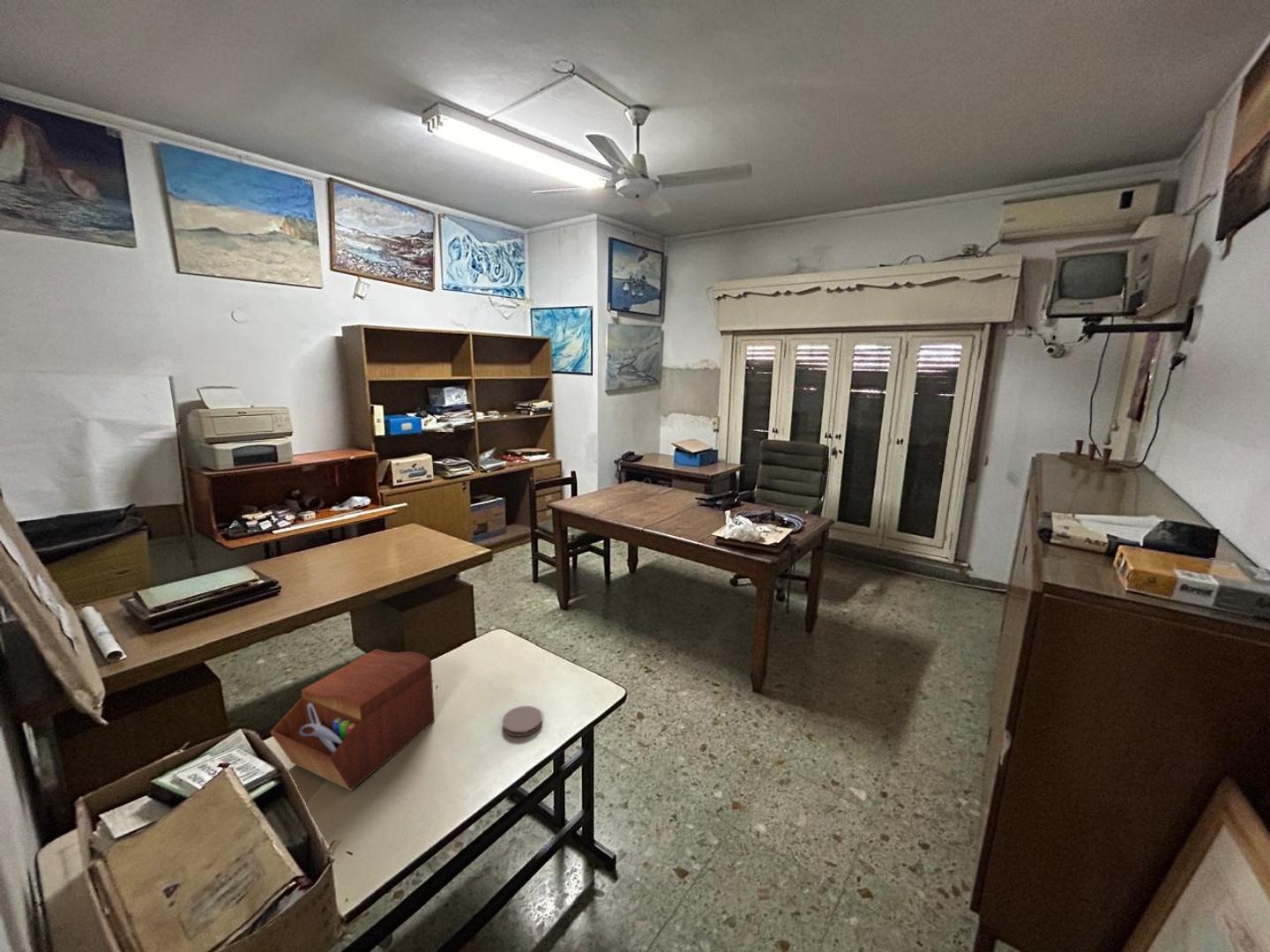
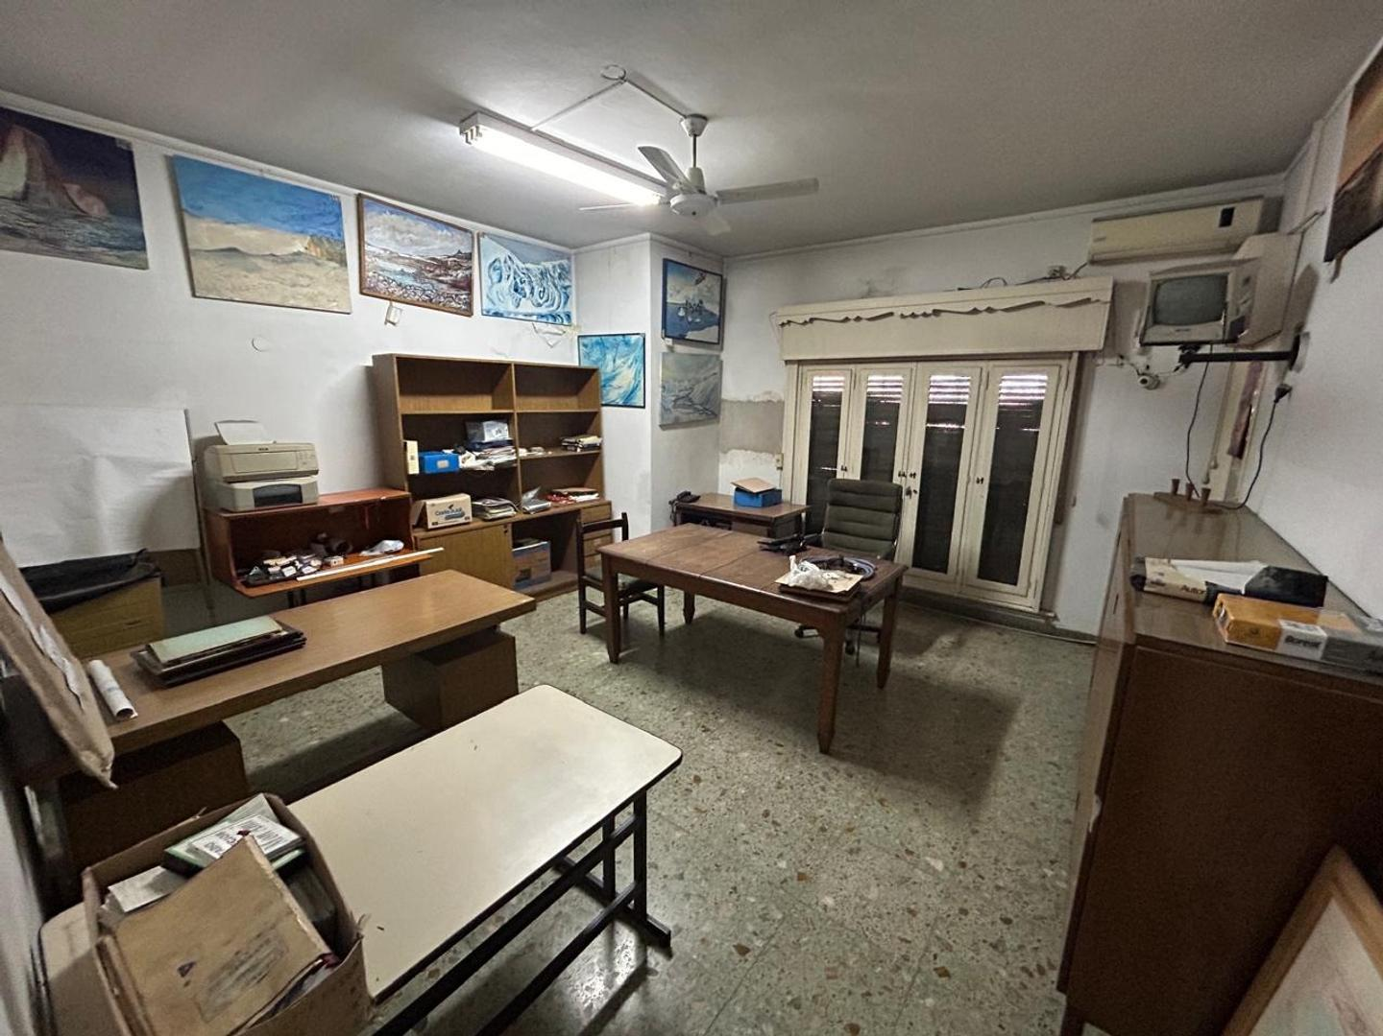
- sewing box [269,648,436,792]
- coaster [502,705,543,738]
